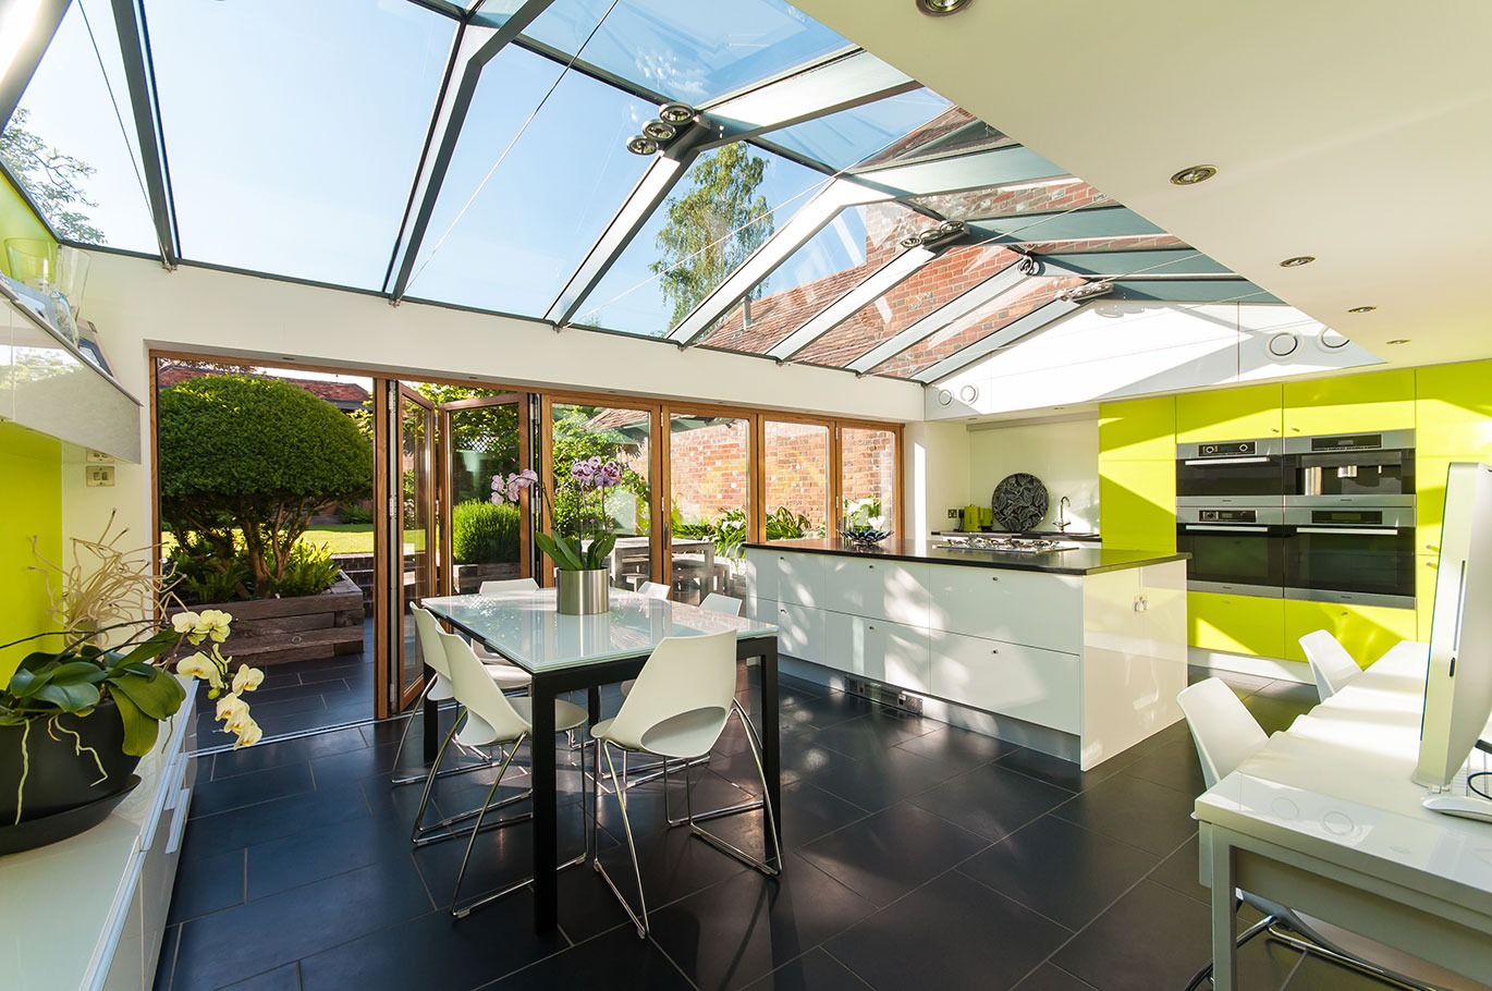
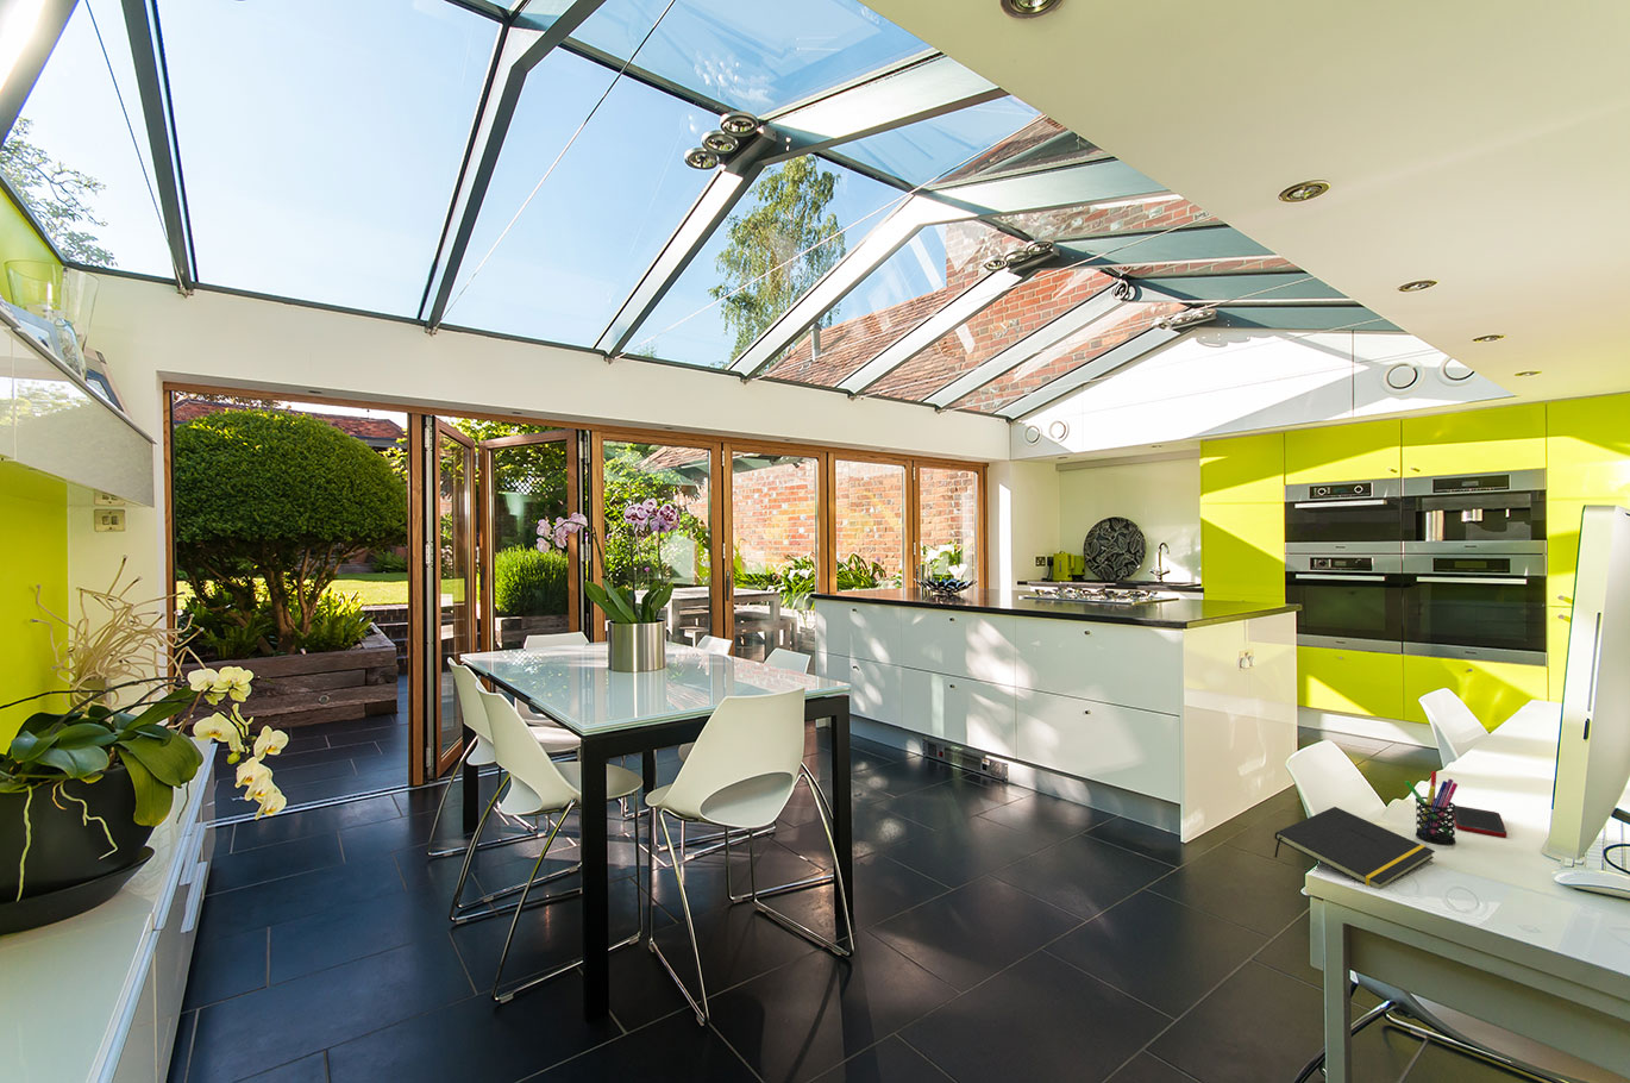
+ notepad [1274,806,1435,890]
+ pen holder [1404,770,1458,846]
+ cell phone [1452,805,1508,839]
